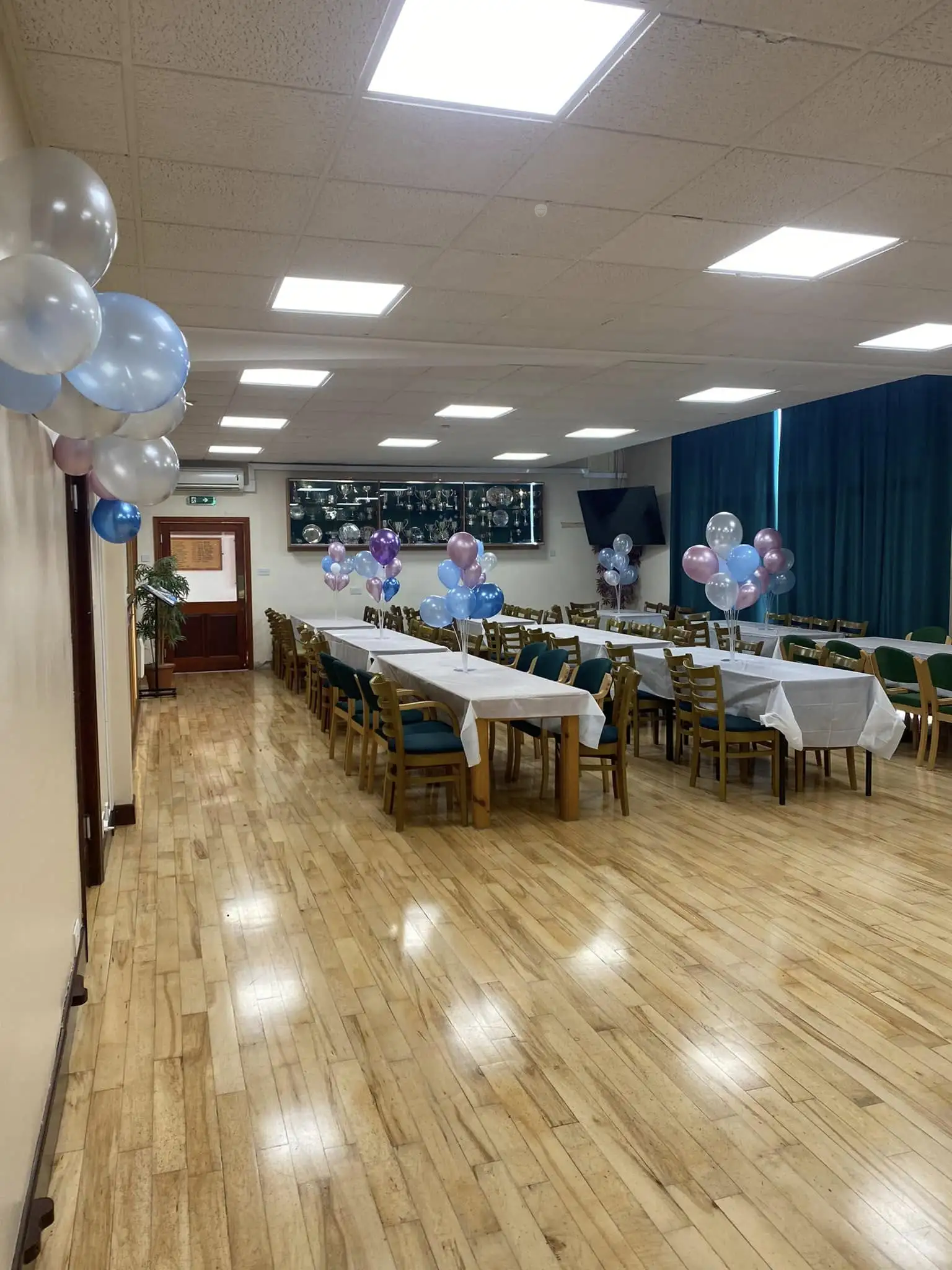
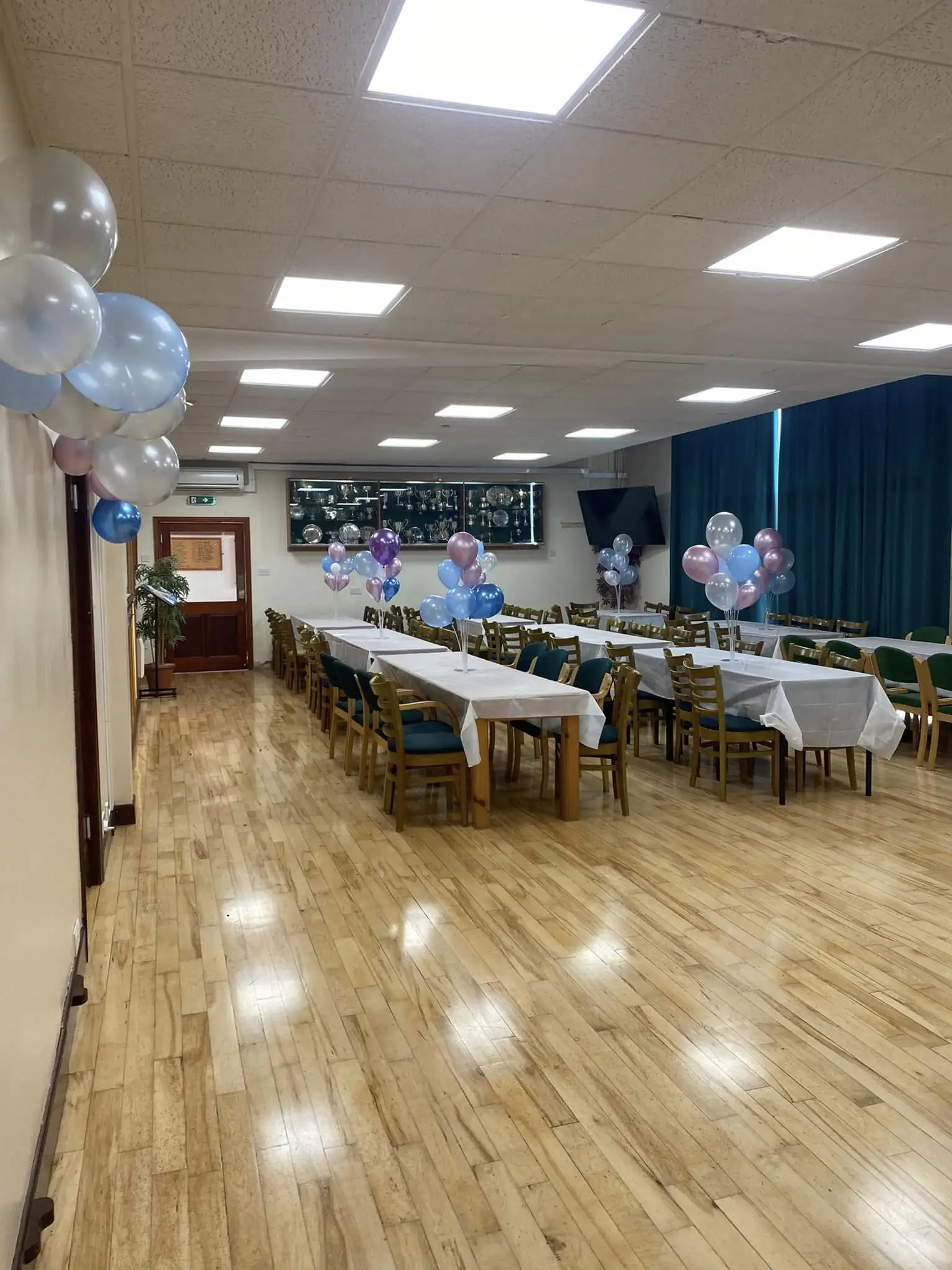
- smoke detector [534,203,548,218]
